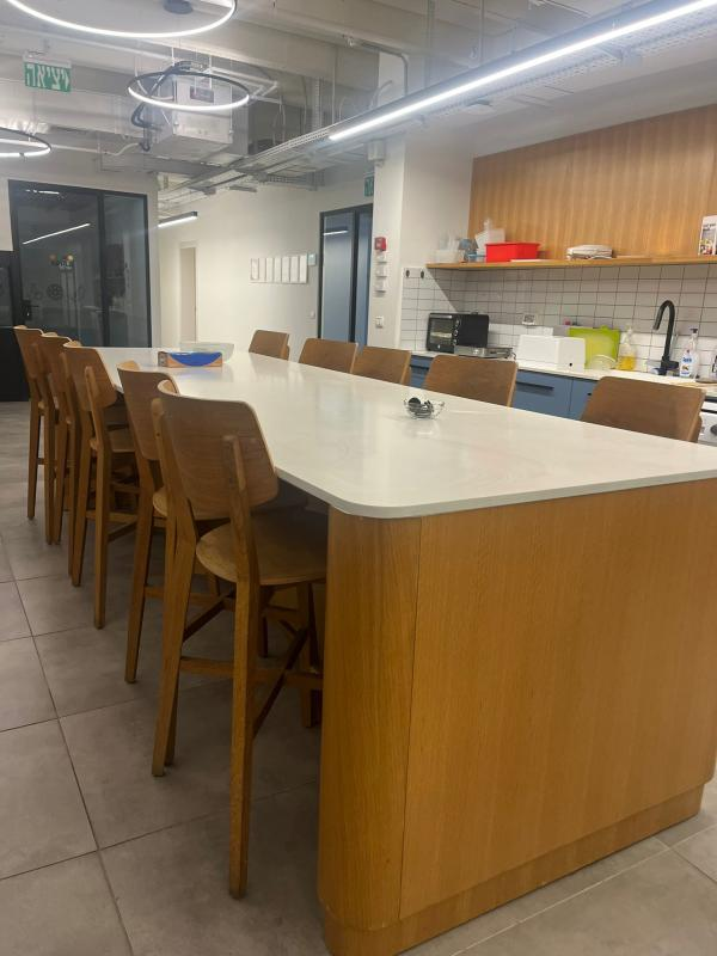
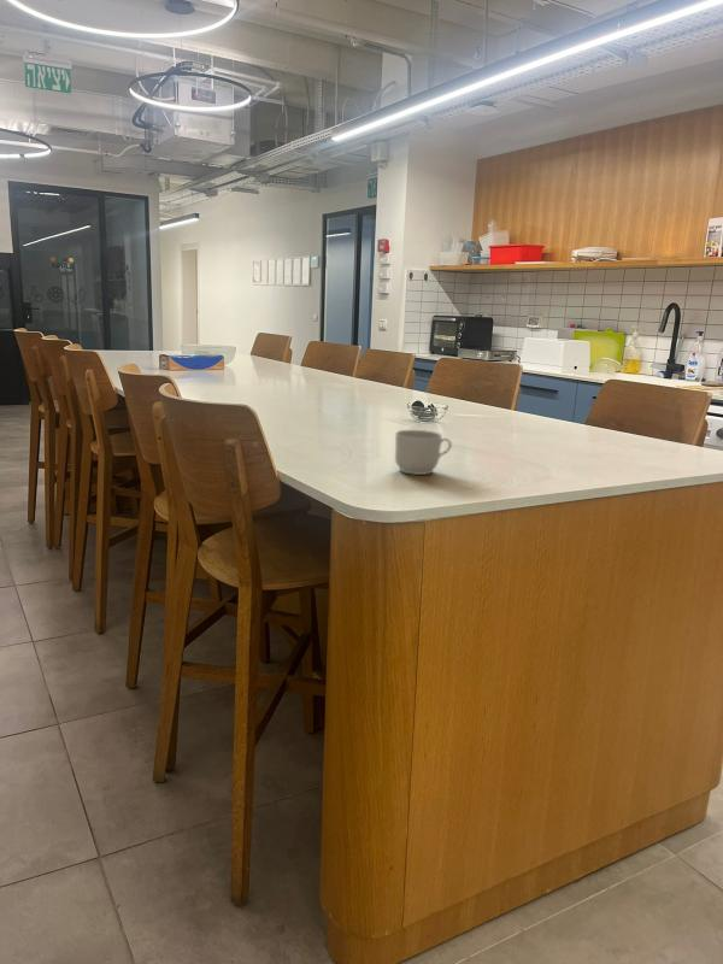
+ mug [394,429,453,476]
